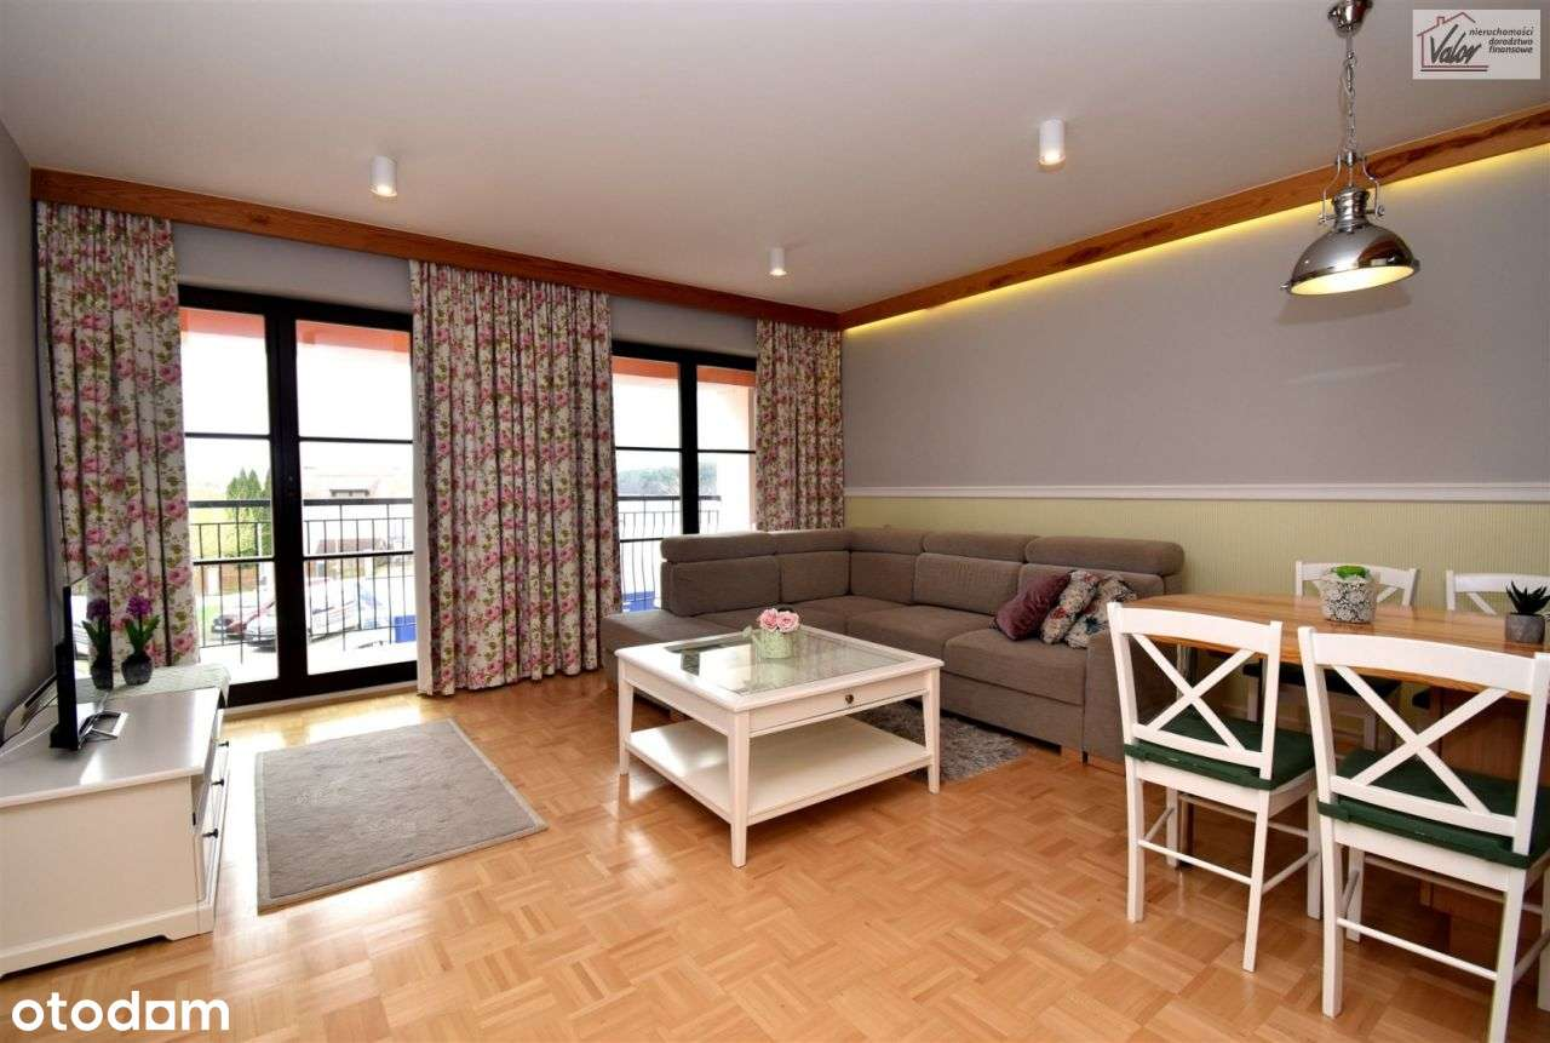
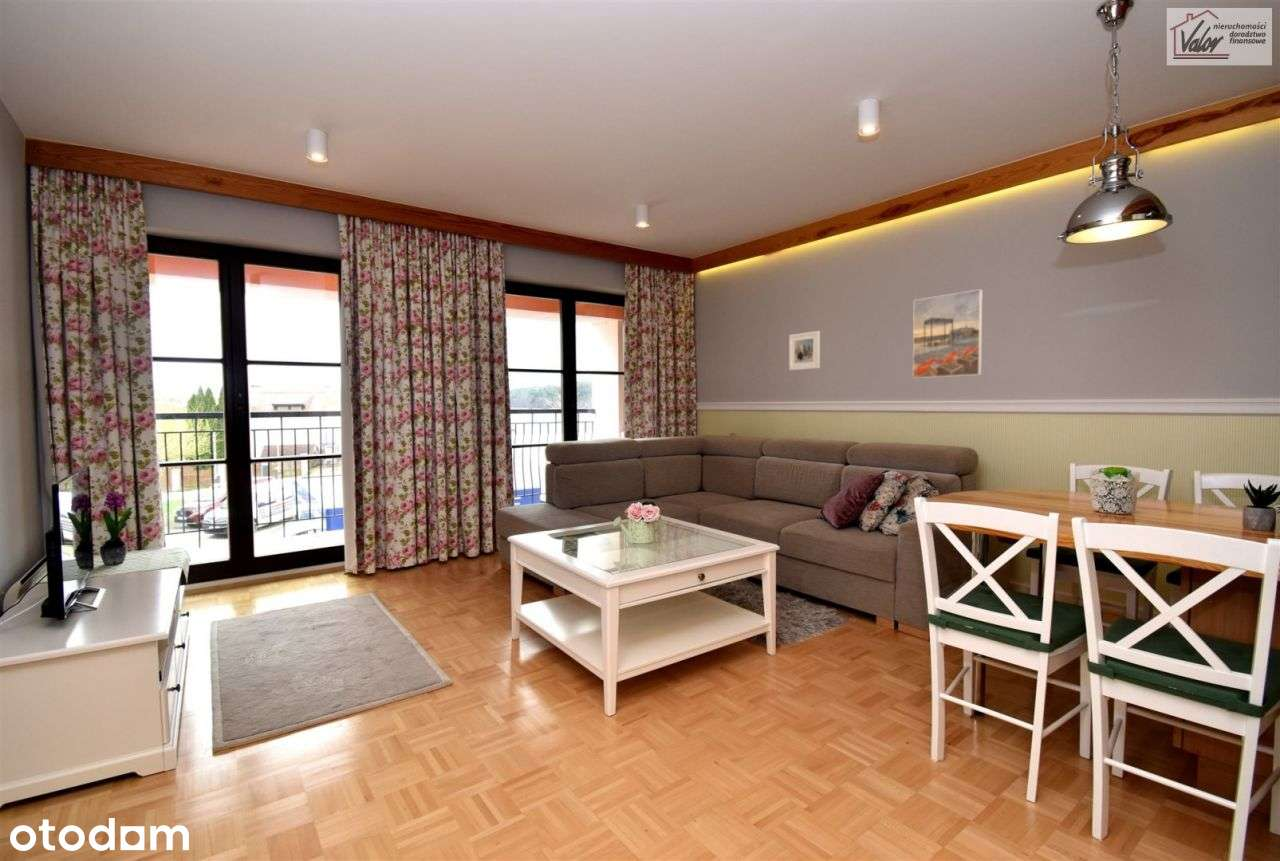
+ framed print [788,330,821,371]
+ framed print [912,288,984,379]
